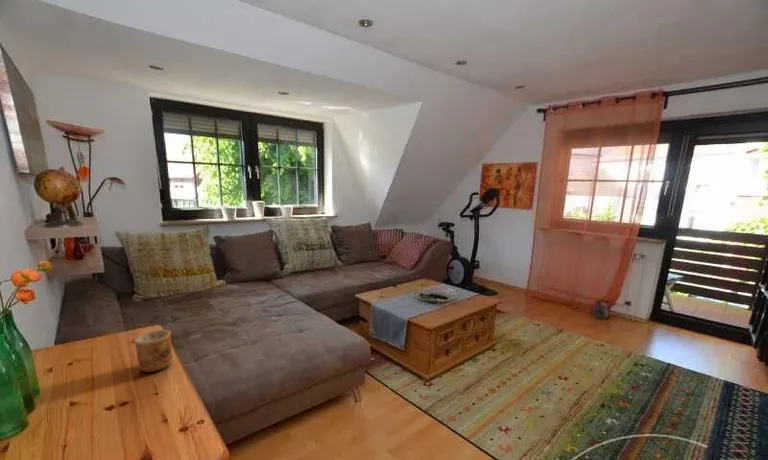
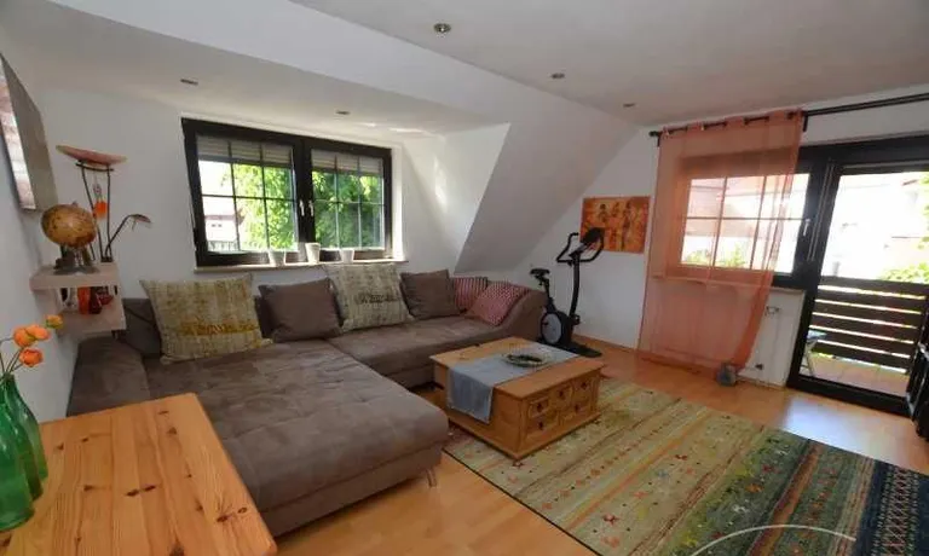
- cup [133,329,173,373]
